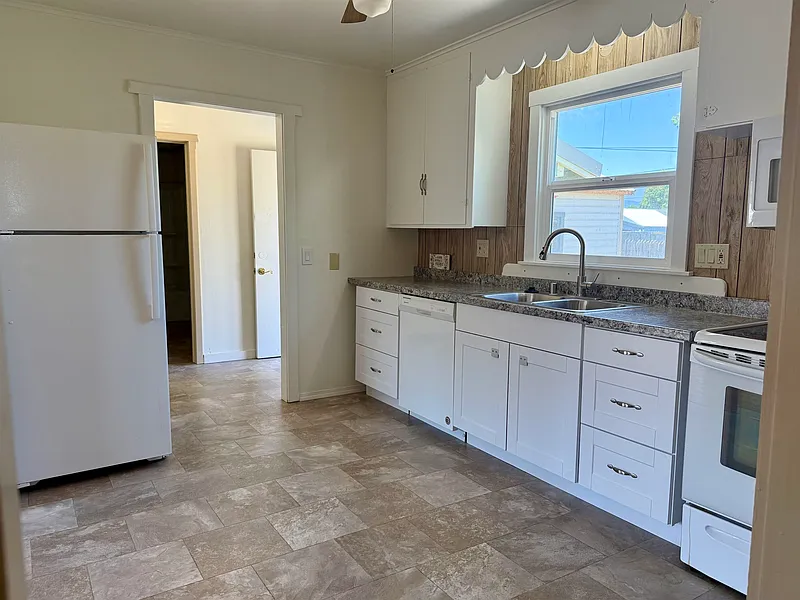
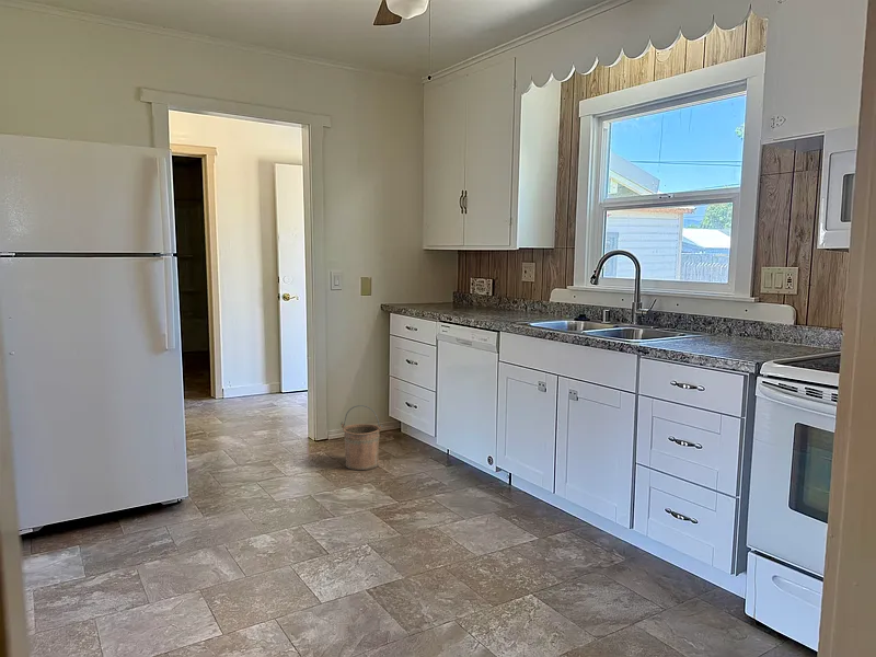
+ bucket [339,404,383,471]
